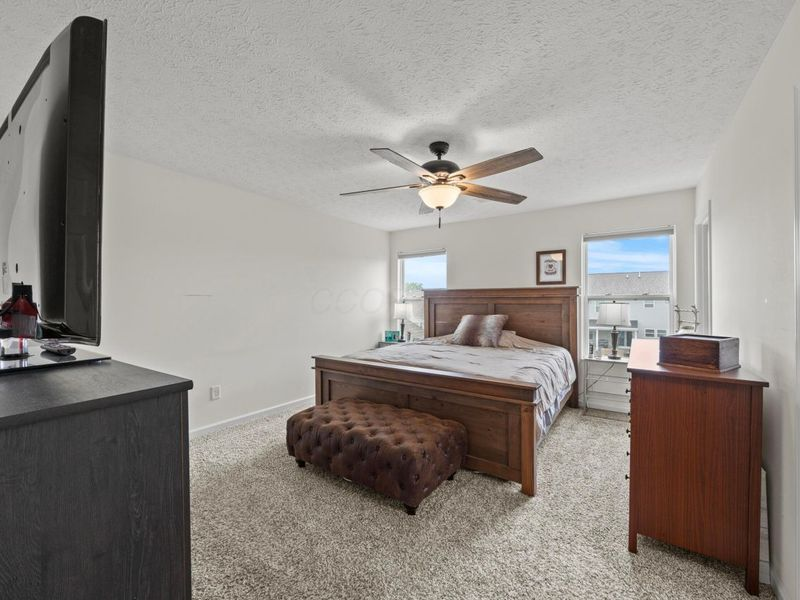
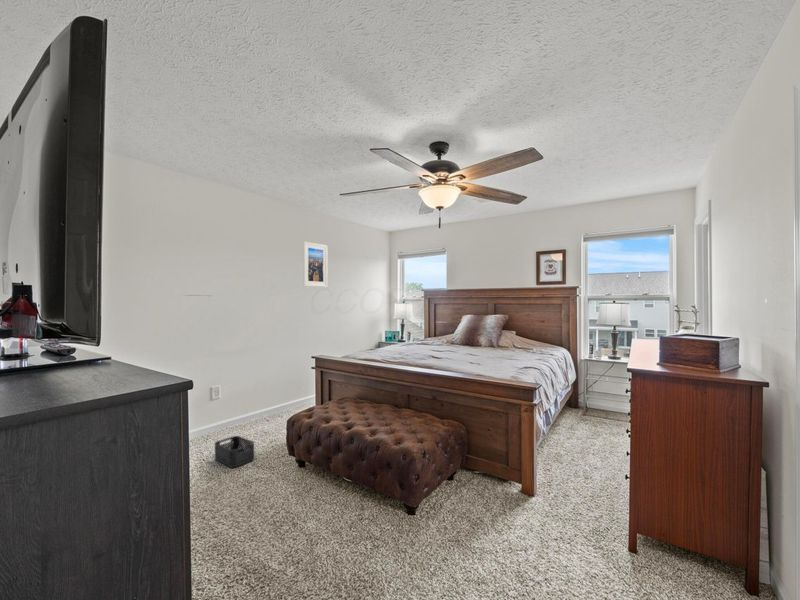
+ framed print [302,241,328,288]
+ storage bin [214,435,255,468]
